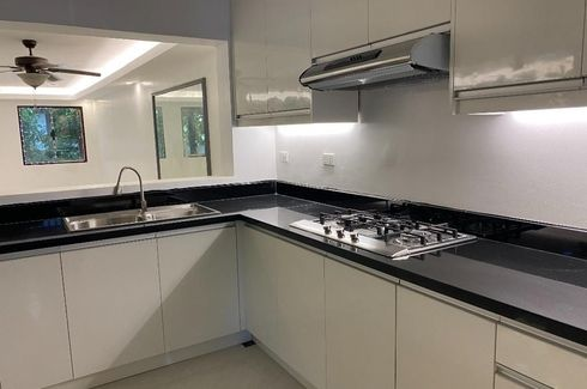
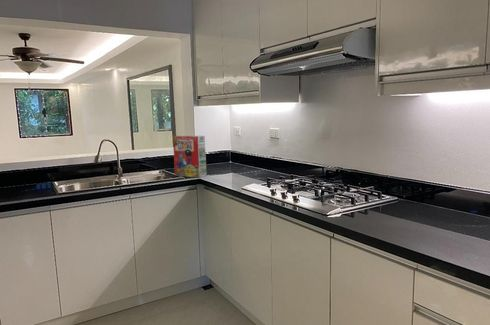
+ cereal box [172,135,207,179]
